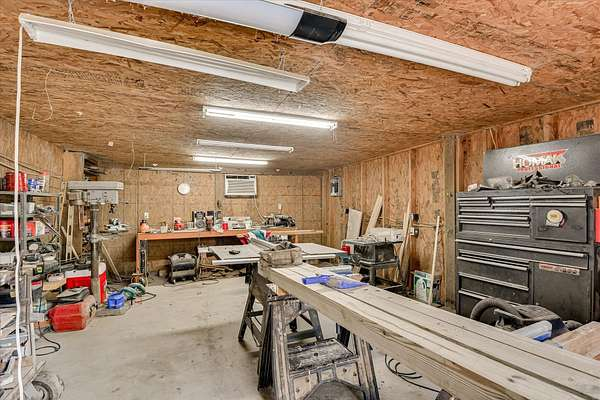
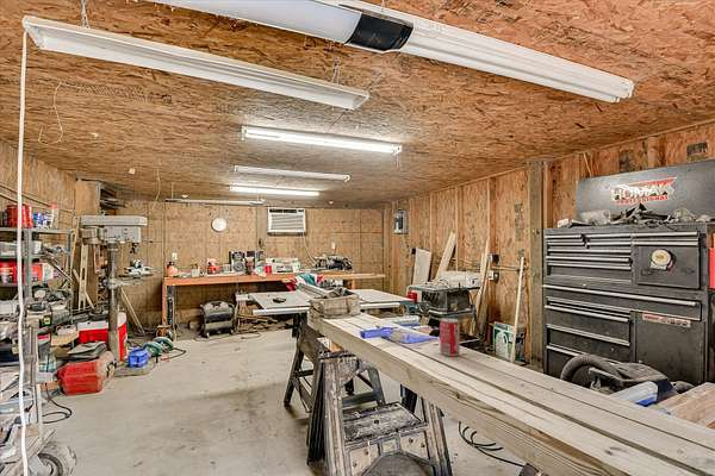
+ beverage can [439,317,461,357]
